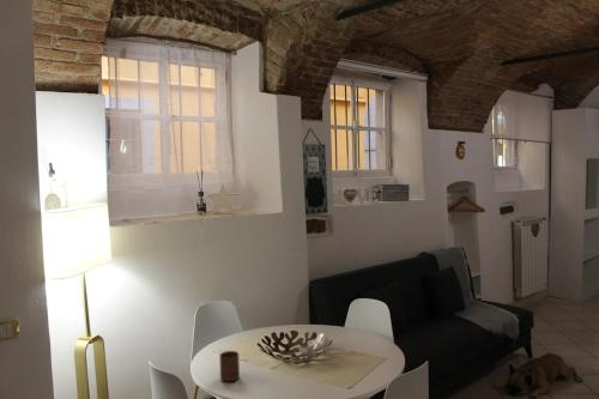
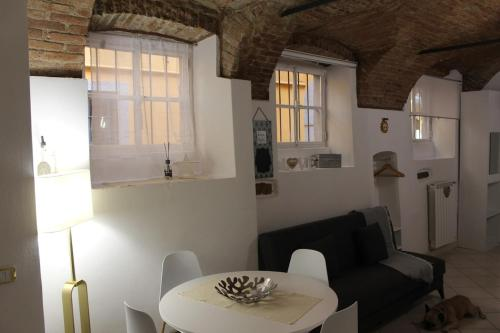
- cup [218,350,241,382]
